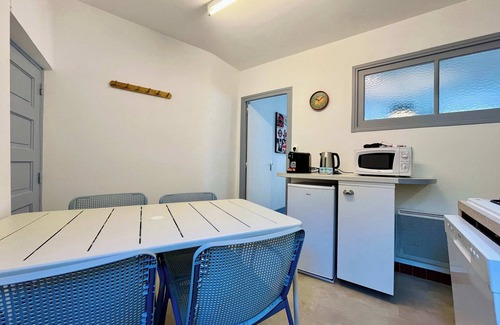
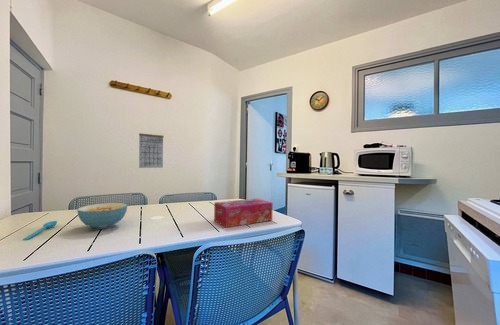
+ tissue box [213,198,273,229]
+ spoon [22,220,58,241]
+ calendar [138,132,165,169]
+ cereal bowl [76,202,128,230]
